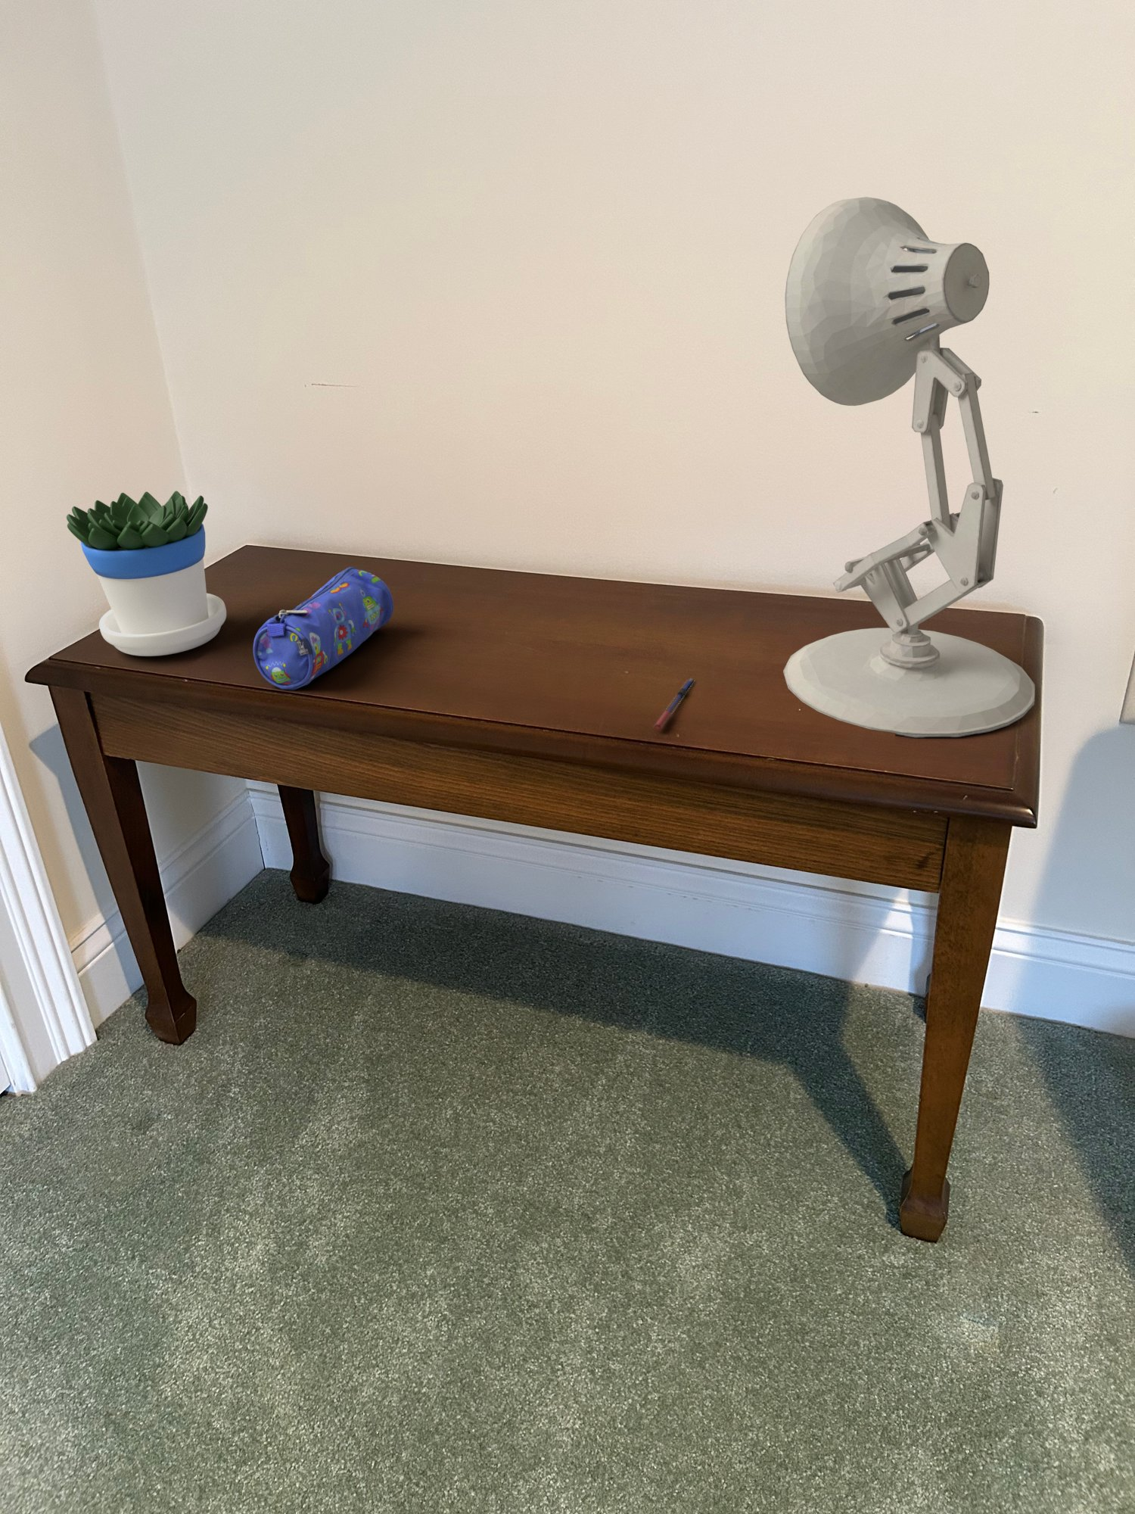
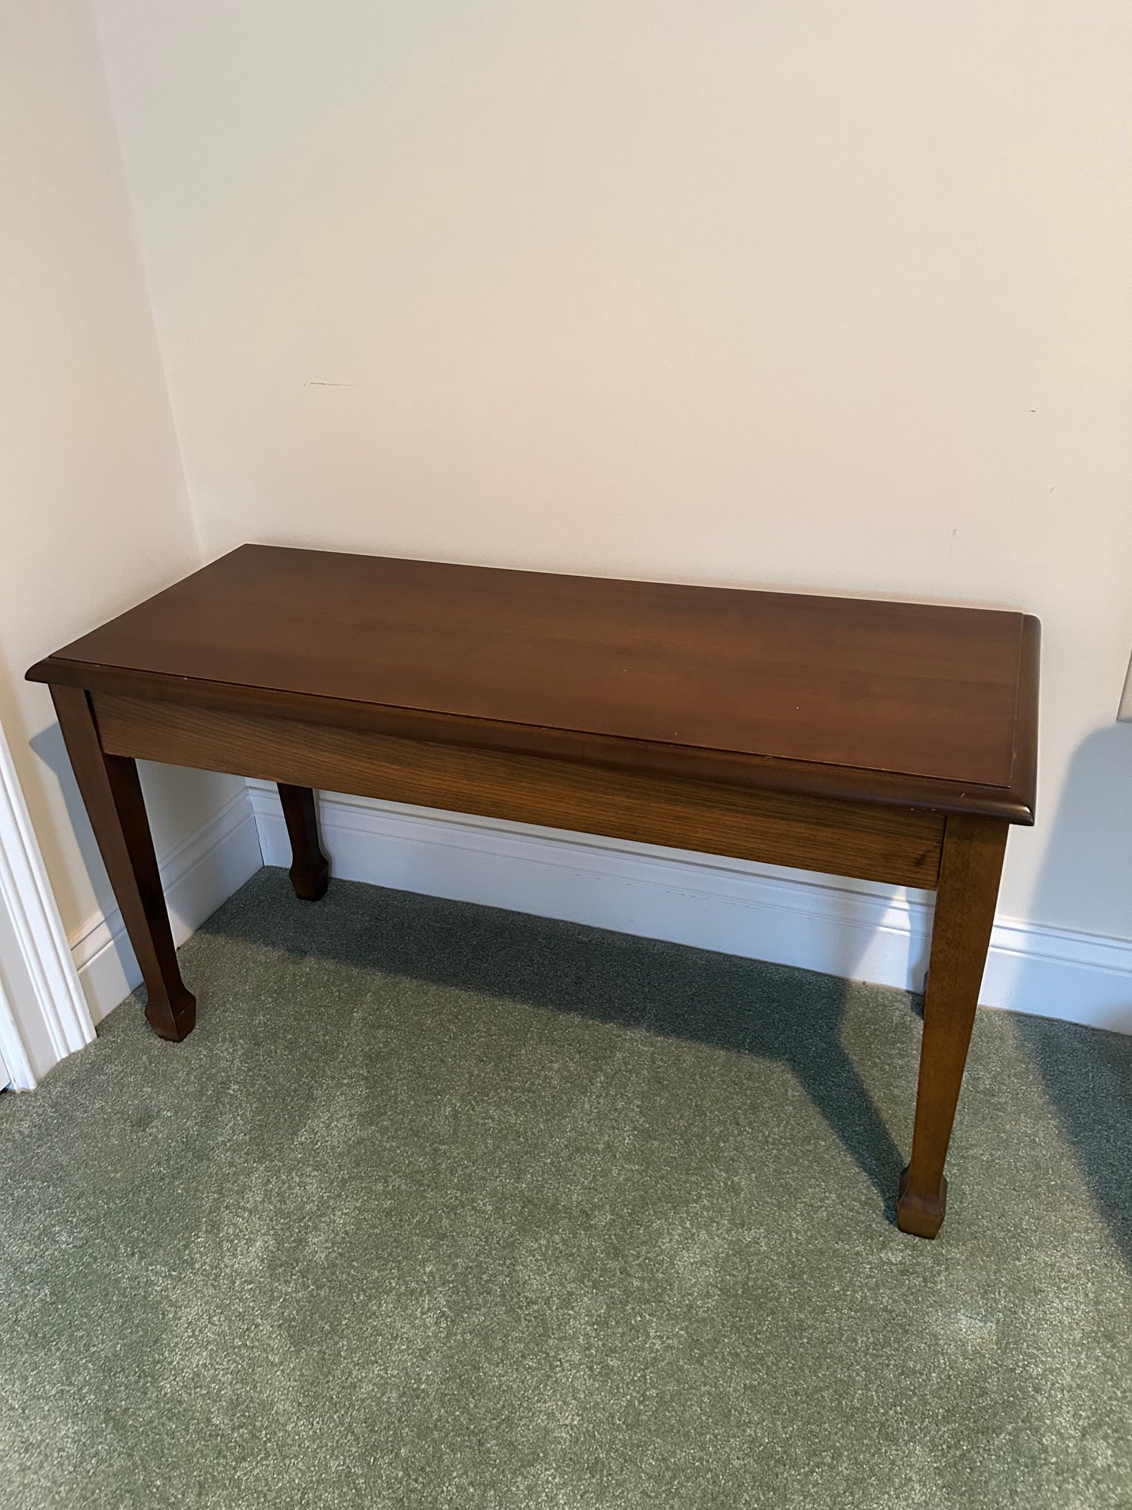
- desk lamp [782,196,1036,738]
- flowerpot [66,490,227,657]
- pencil case [253,566,395,690]
- pen [653,677,695,731]
